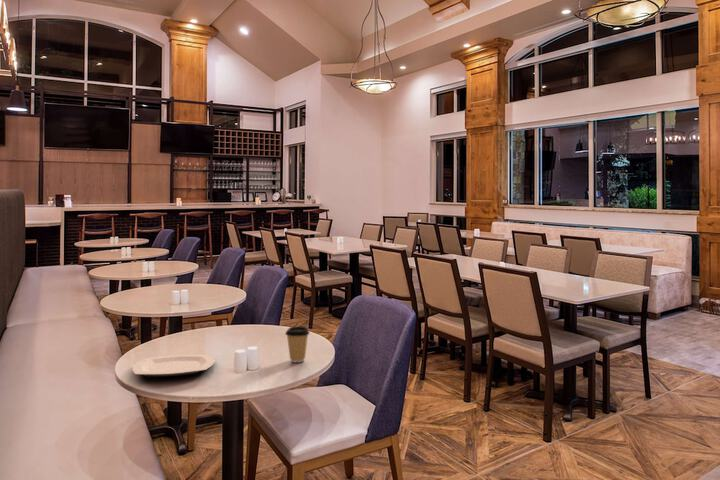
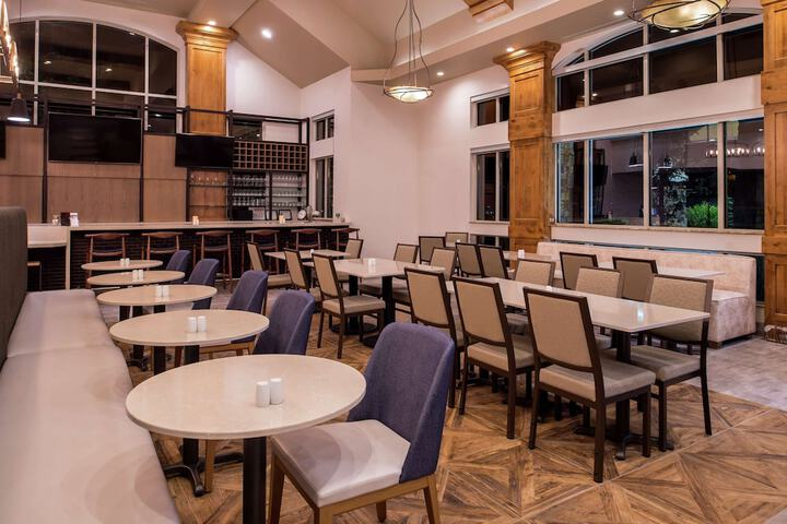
- plate [131,354,216,377]
- coffee cup [284,326,311,363]
